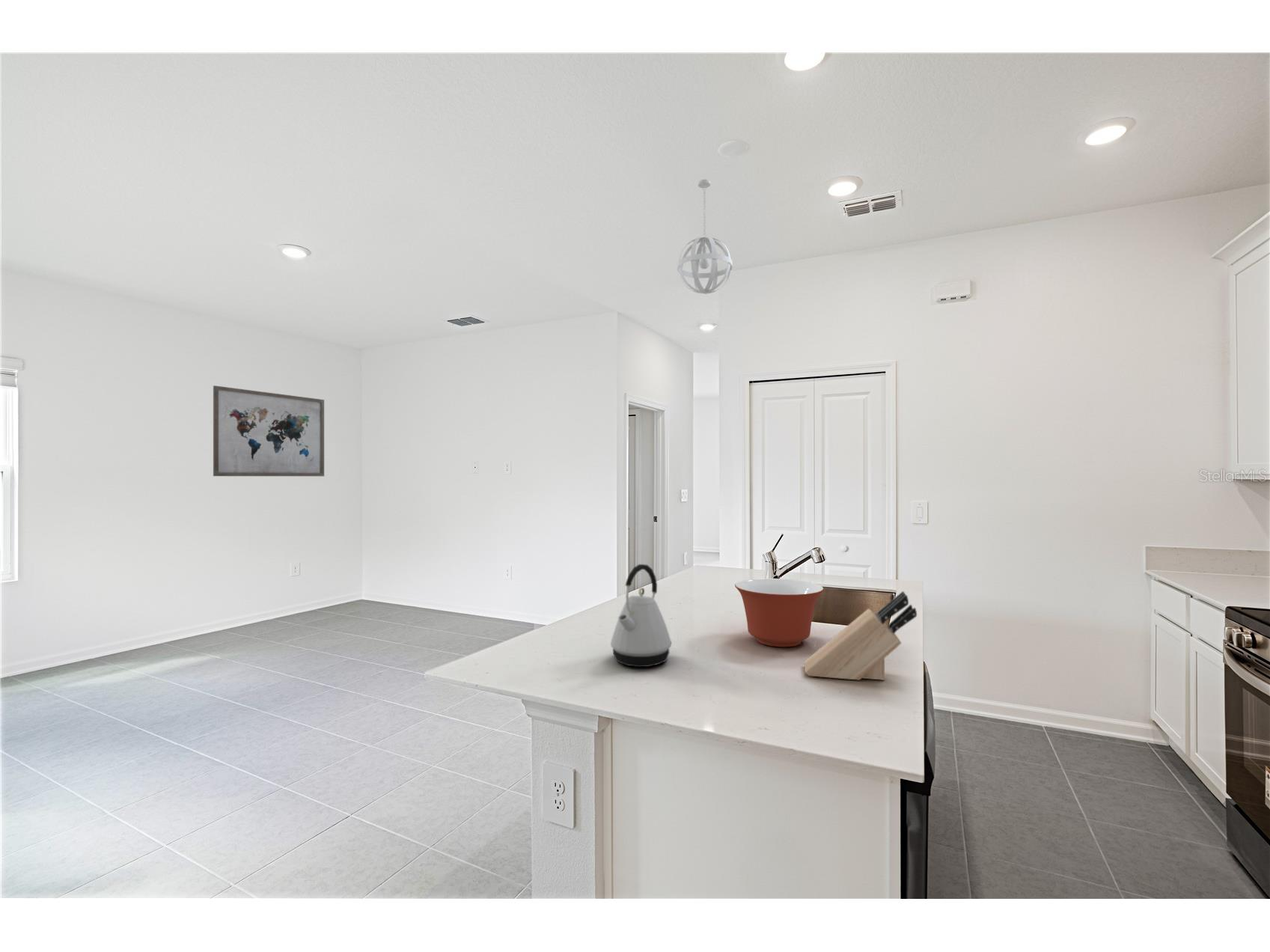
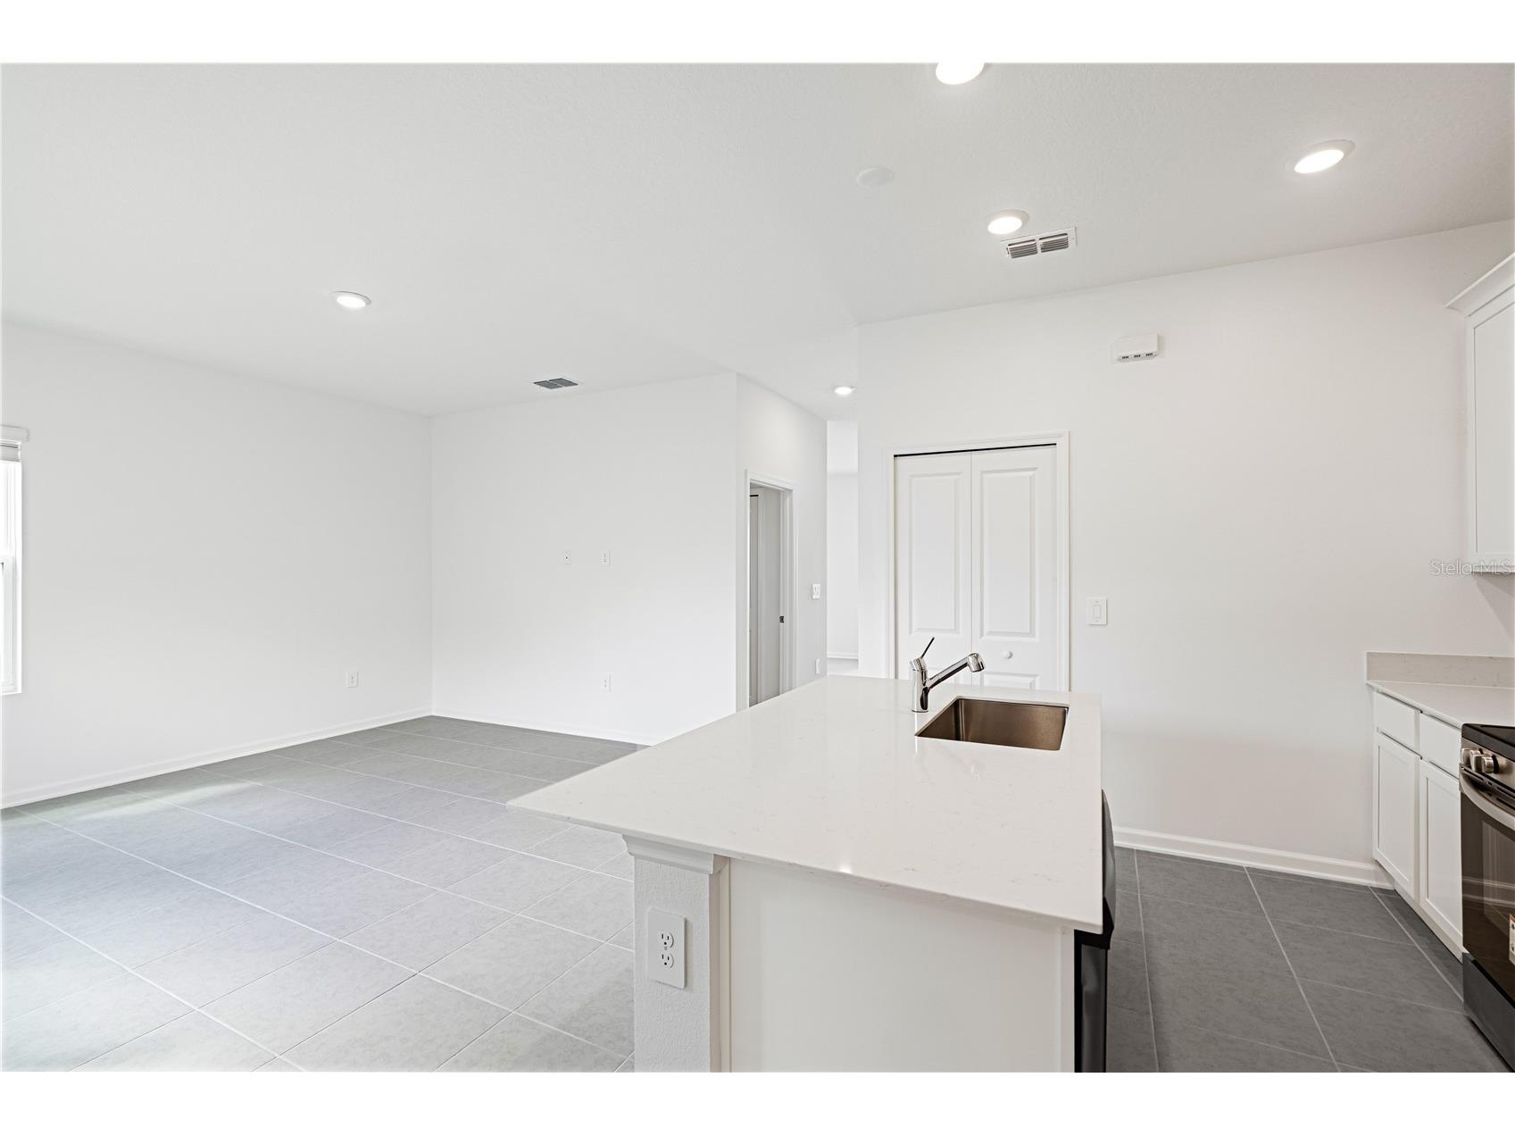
- kettle [610,564,672,668]
- pendant light [677,179,733,295]
- knife block [803,591,918,681]
- mixing bowl [734,578,825,647]
- wall art [213,385,325,477]
